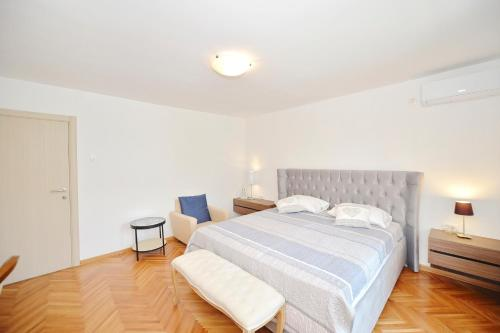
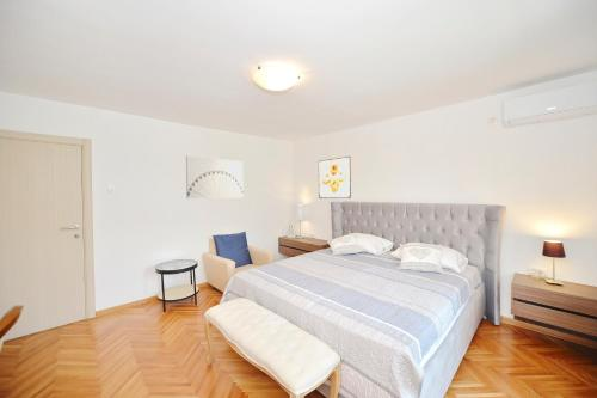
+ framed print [318,155,352,200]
+ wall art [185,154,244,200]
